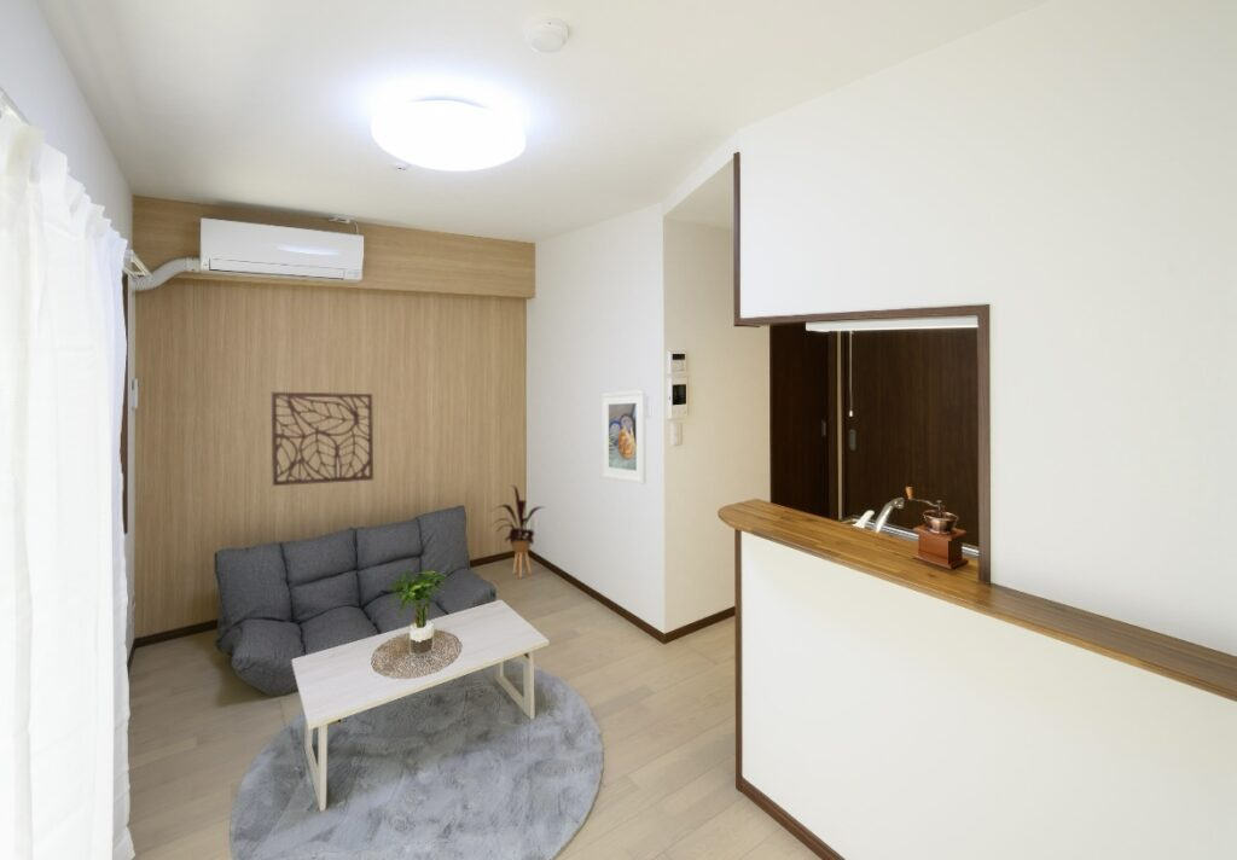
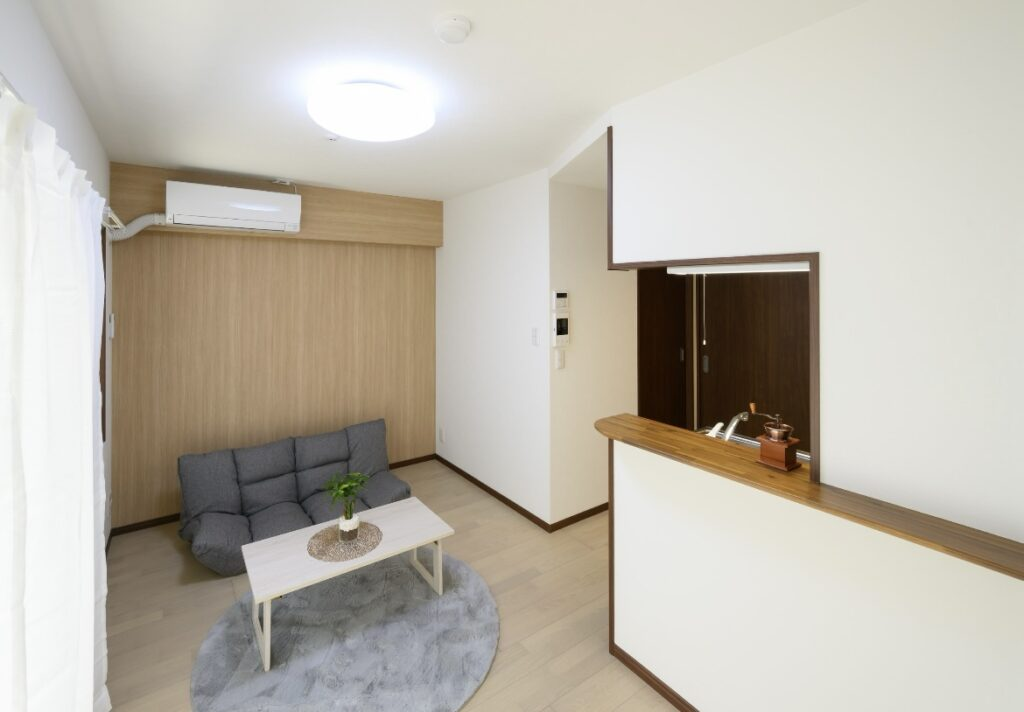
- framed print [600,389,647,486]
- decorative wall panel [271,391,374,487]
- house plant [488,484,545,579]
